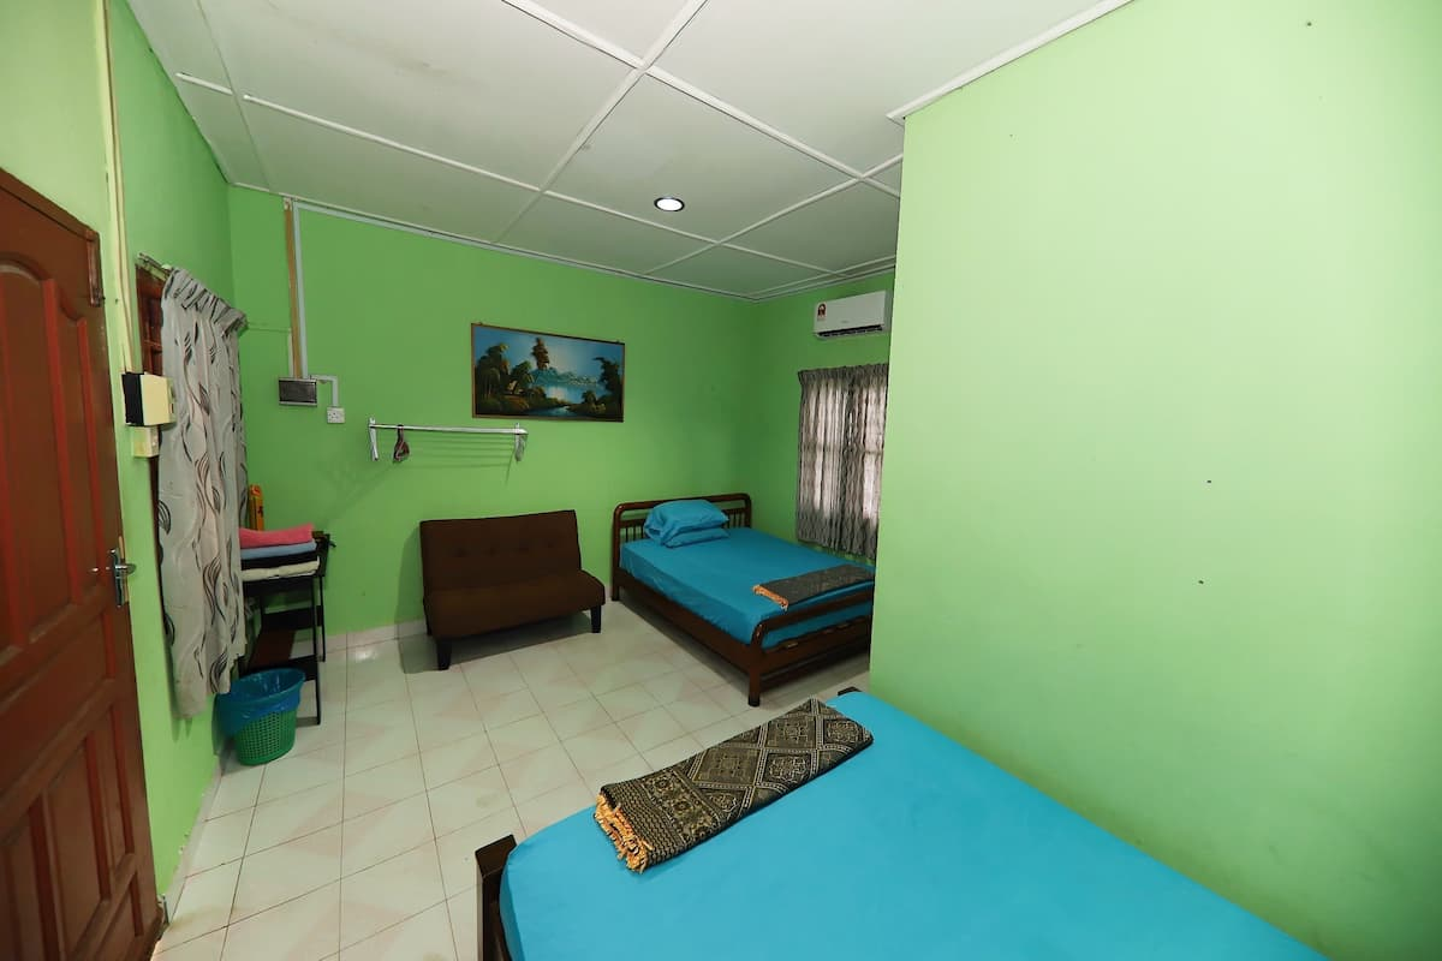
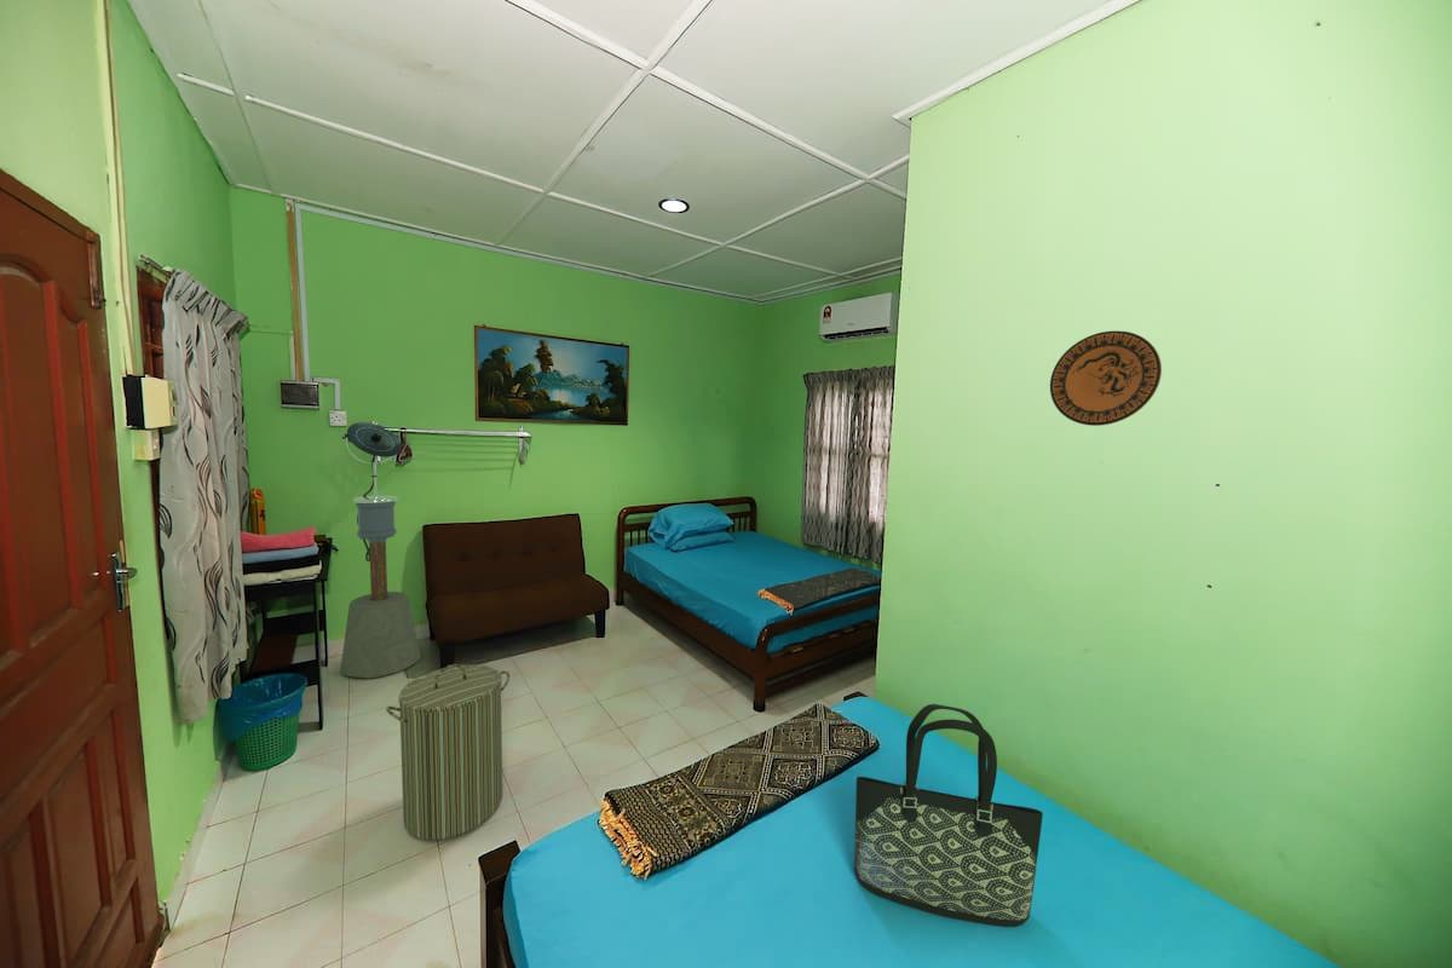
+ tote bag [853,703,1044,928]
+ decorative plate [1049,329,1163,427]
+ laundry hamper [385,663,511,841]
+ floor lamp [339,421,422,679]
